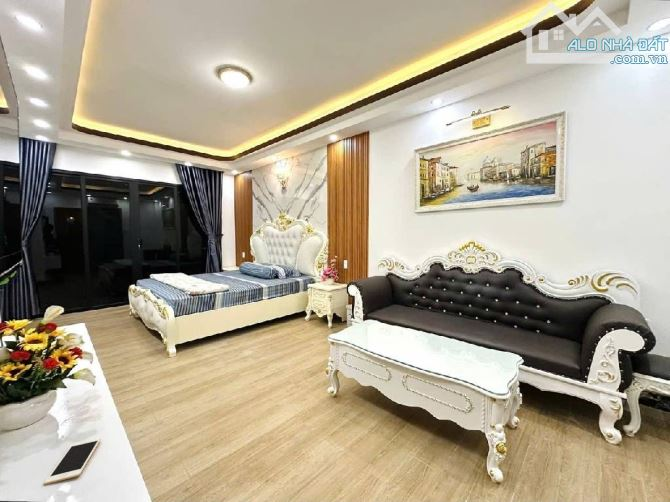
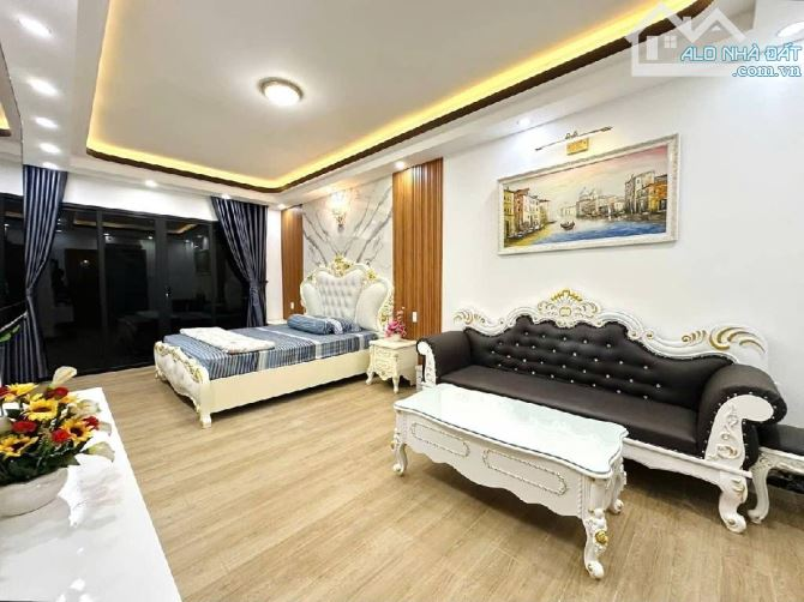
- cell phone [43,437,102,485]
